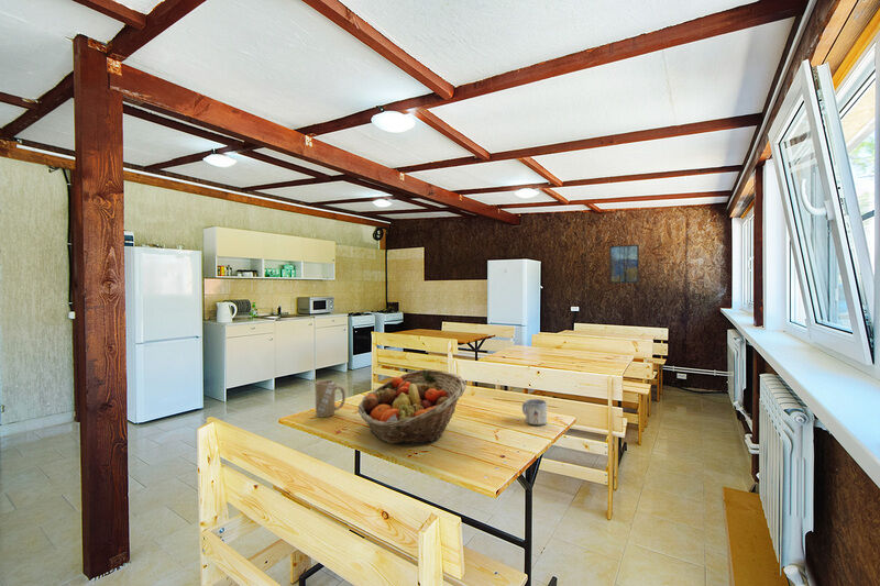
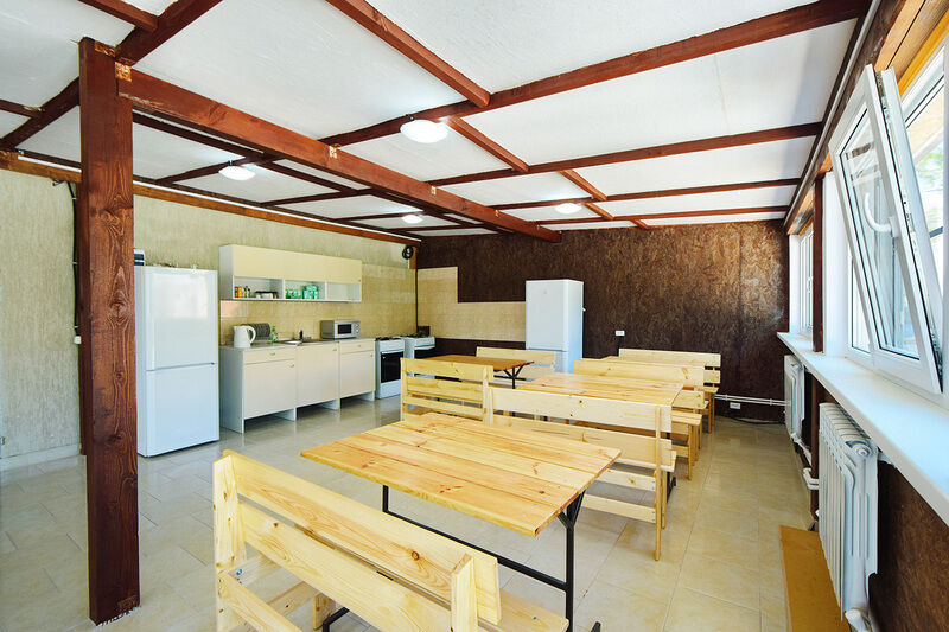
- fruit basket [356,368,468,446]
- mug [314,379,346,418]
- mug [521,398,548,427]
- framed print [608,244,640,284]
